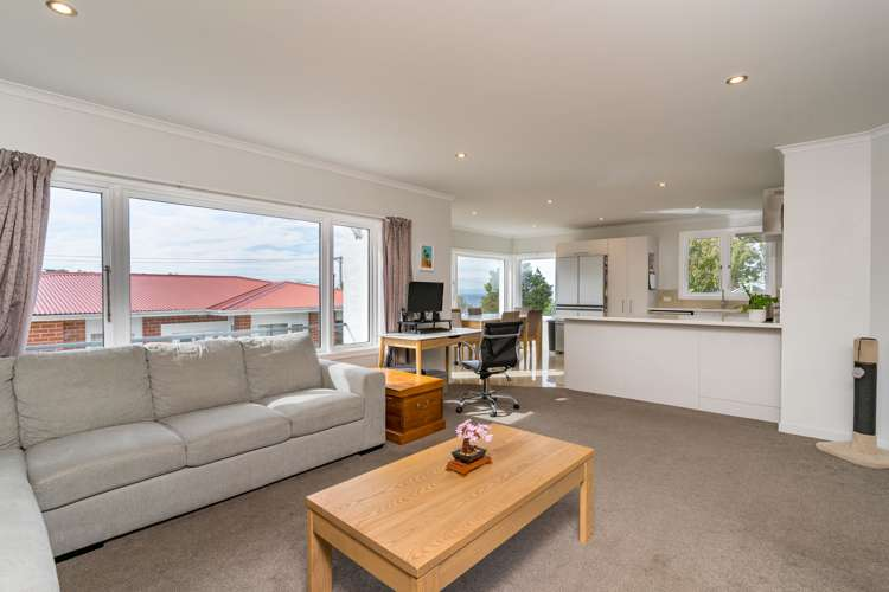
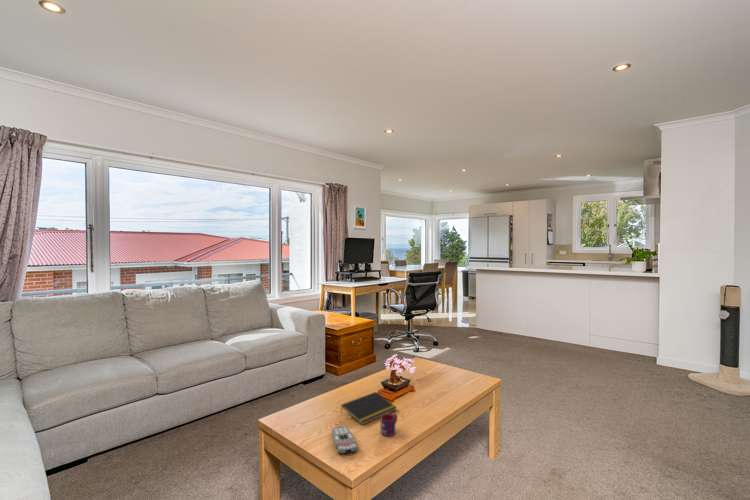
+ notepad [340,391,398,426]
+ remote control [331,425,359,455]
+ mug [380,413,398,437]
